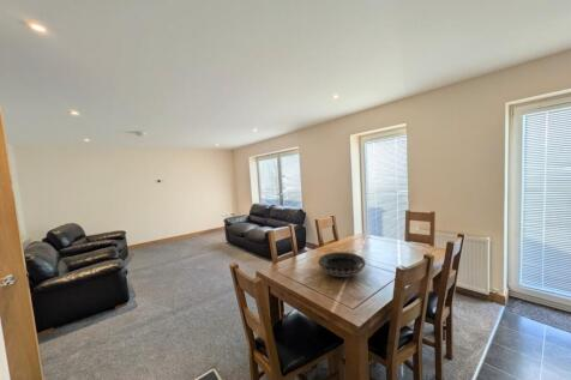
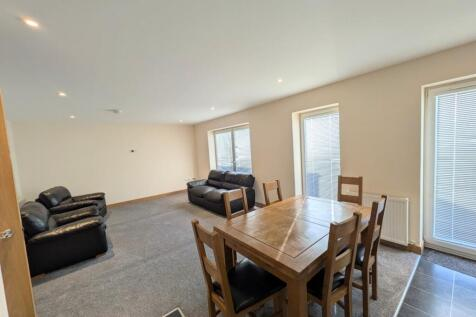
- decorative bowl [317,252,367,278]
